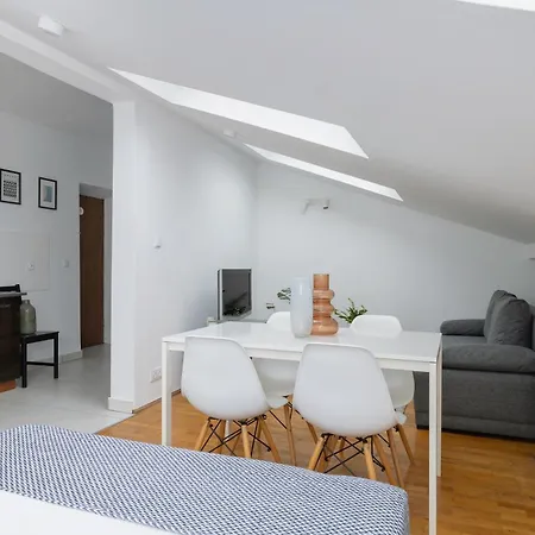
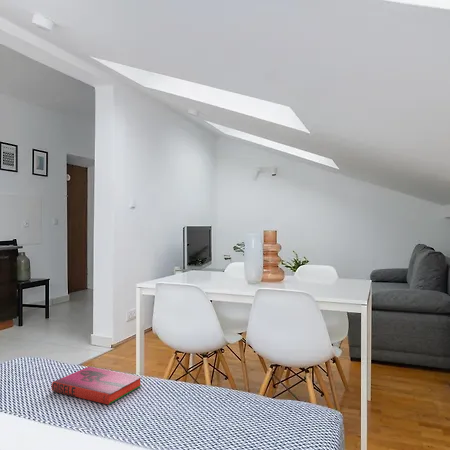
+ hardback book [51,366,143,406]
